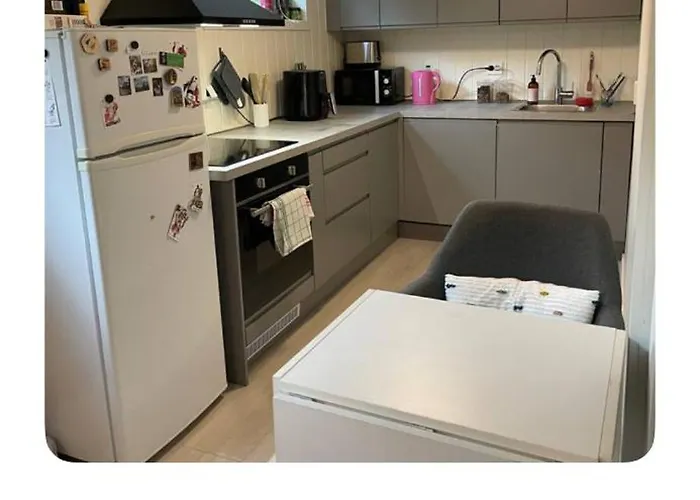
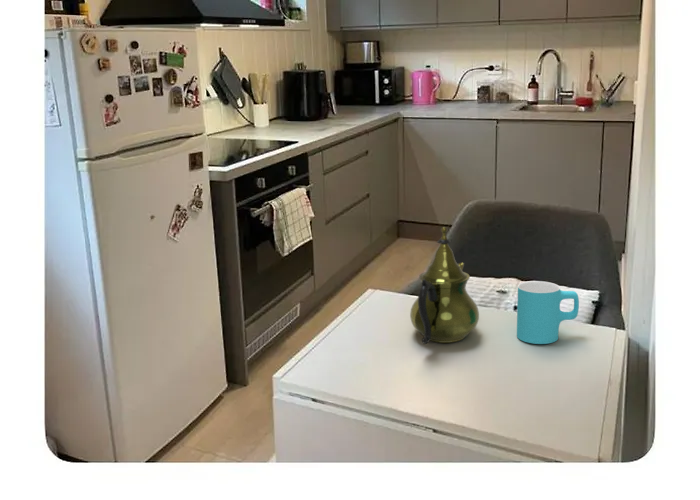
+ cup [516,280,580,345]
+ teapot [409,226,480,345]
